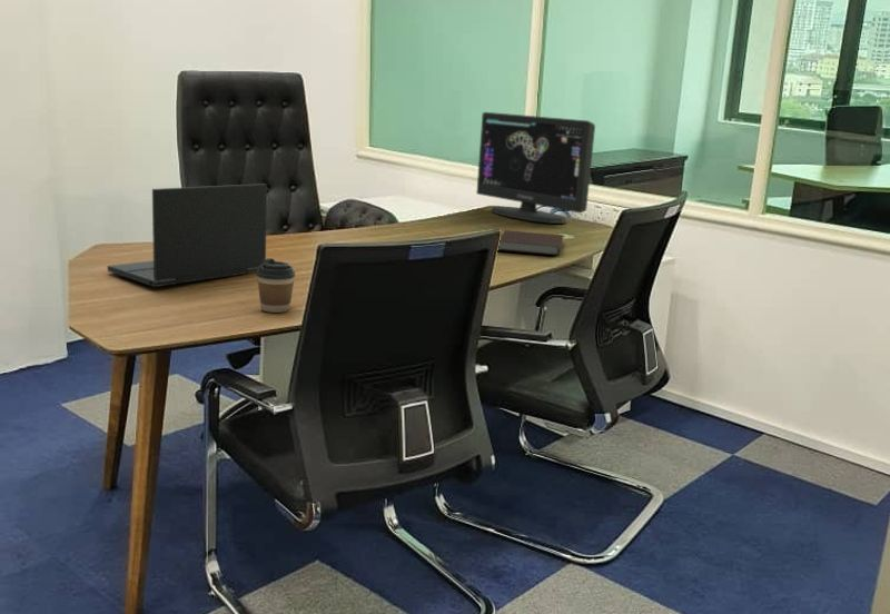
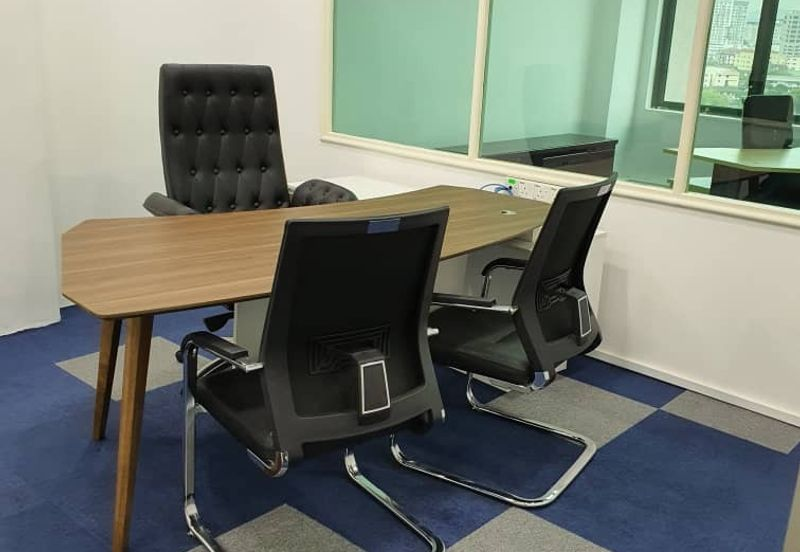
- notebook [497,229,564,256]
- coffee cup [256,257,296,314]
- computer monitor [475,111,596,225]
- laptop [107,182,268,288]
